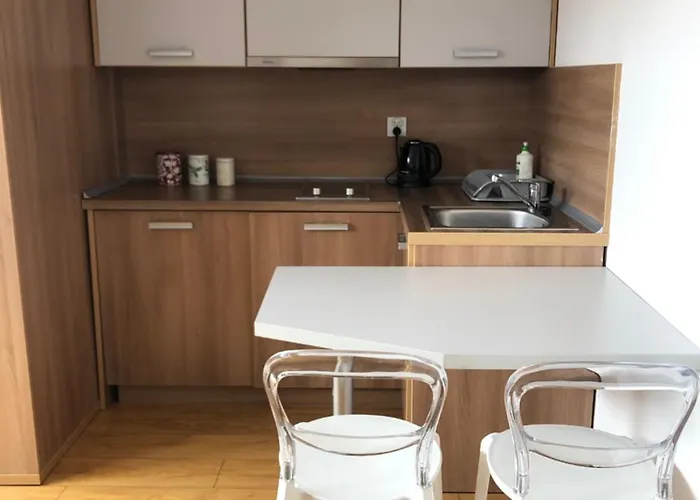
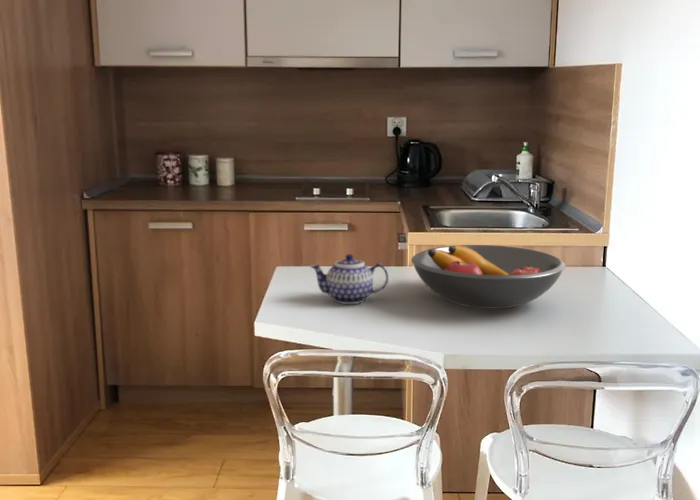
+ teapot [310,253,389,305]
+ fruit bowl [410,244,566,310]
